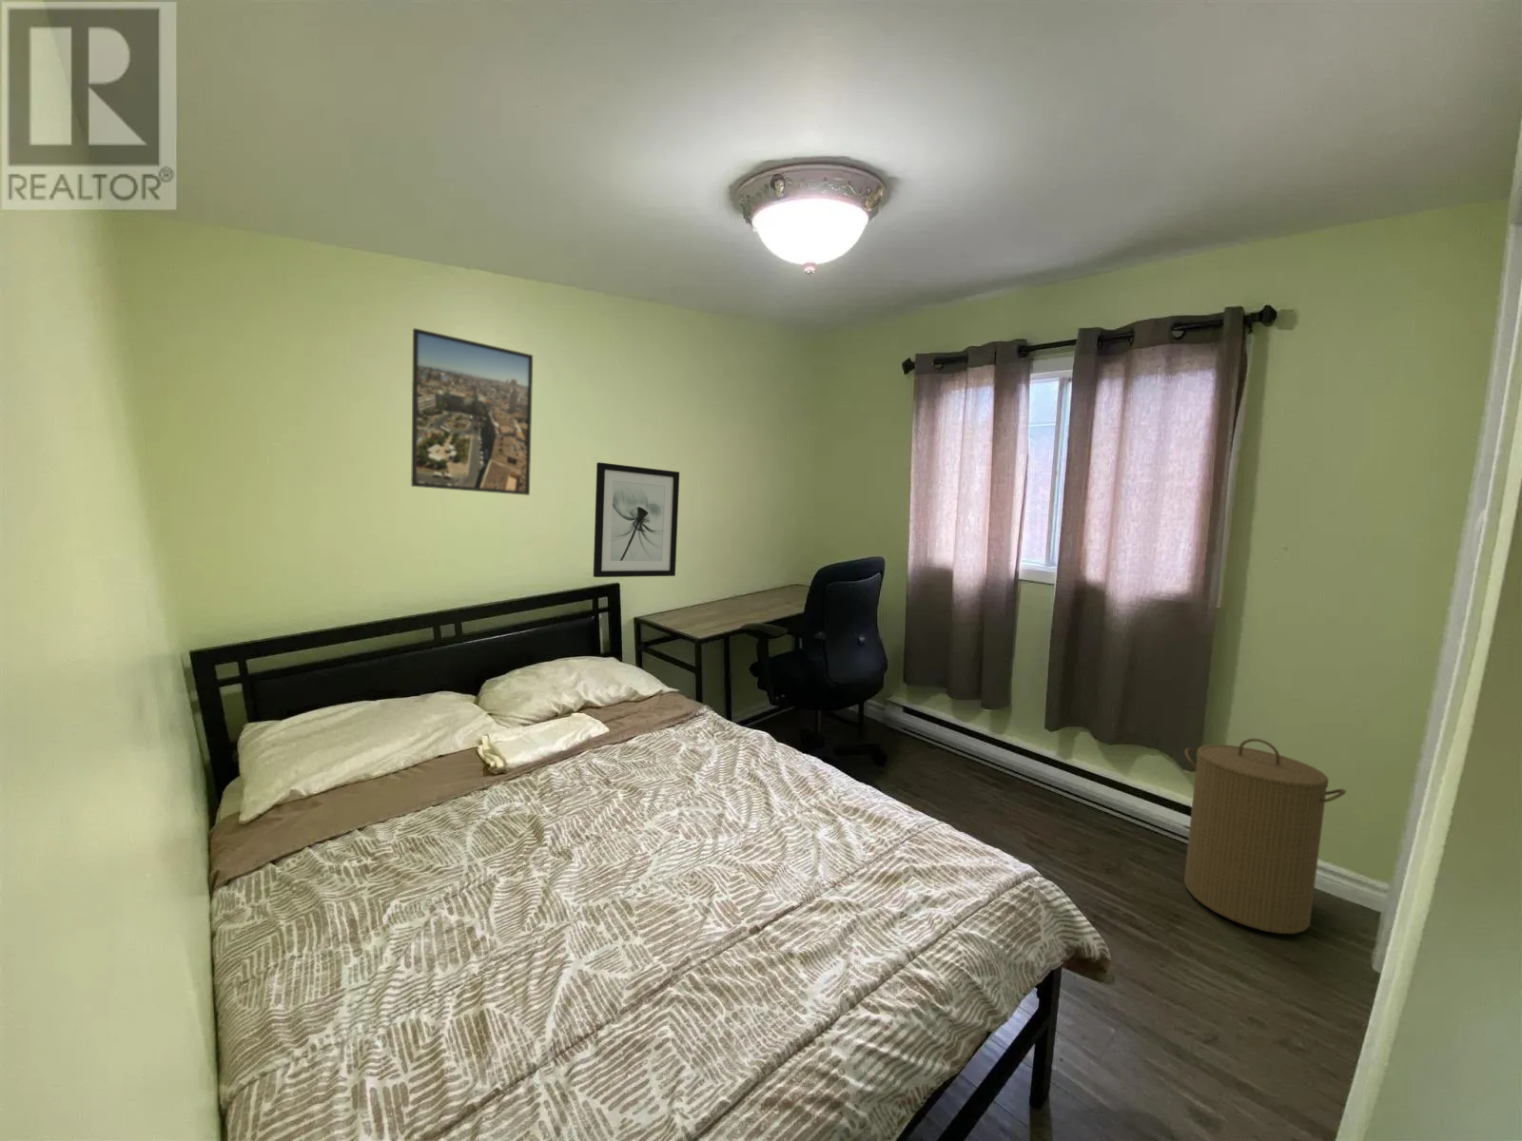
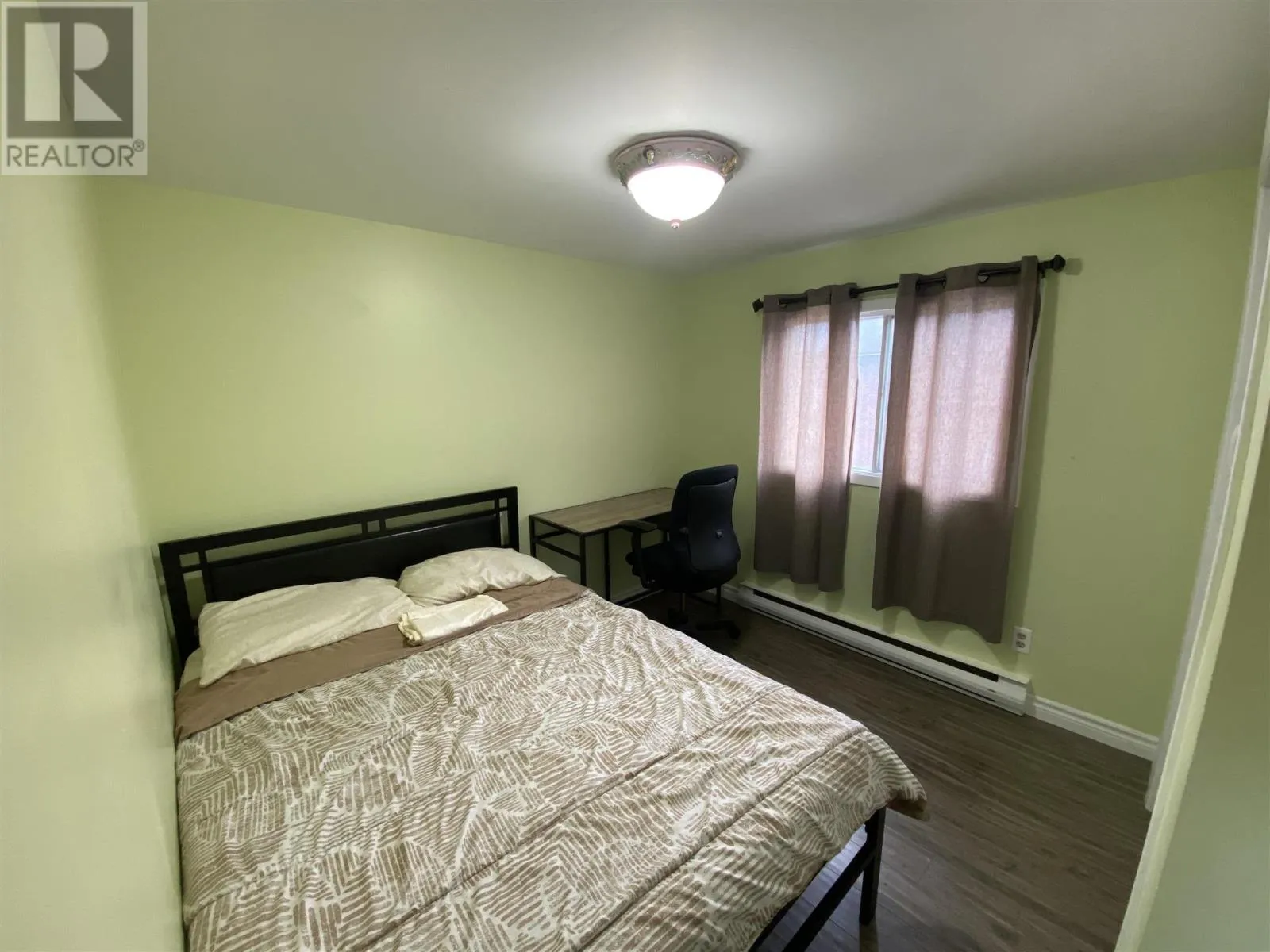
- wall art [593,461,681,578]
- laundry hamper [1183,738,1347,935]
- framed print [410,327,533,496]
